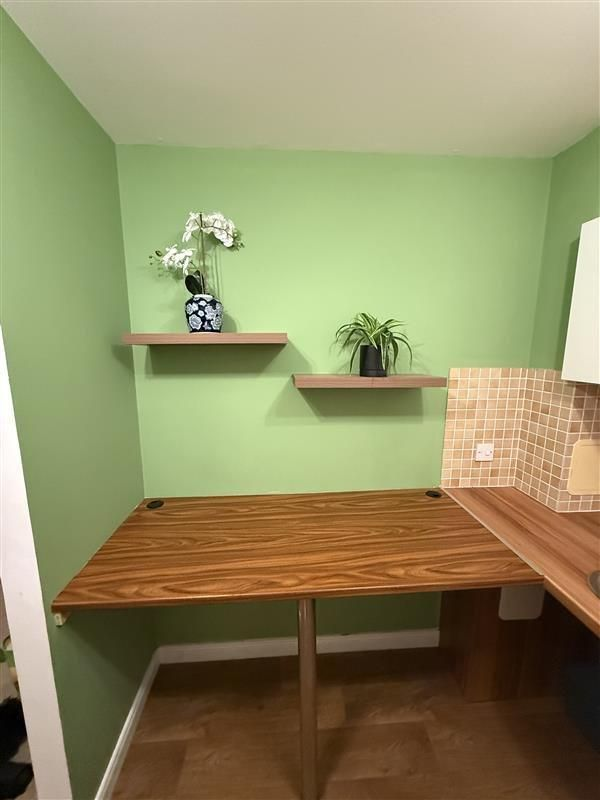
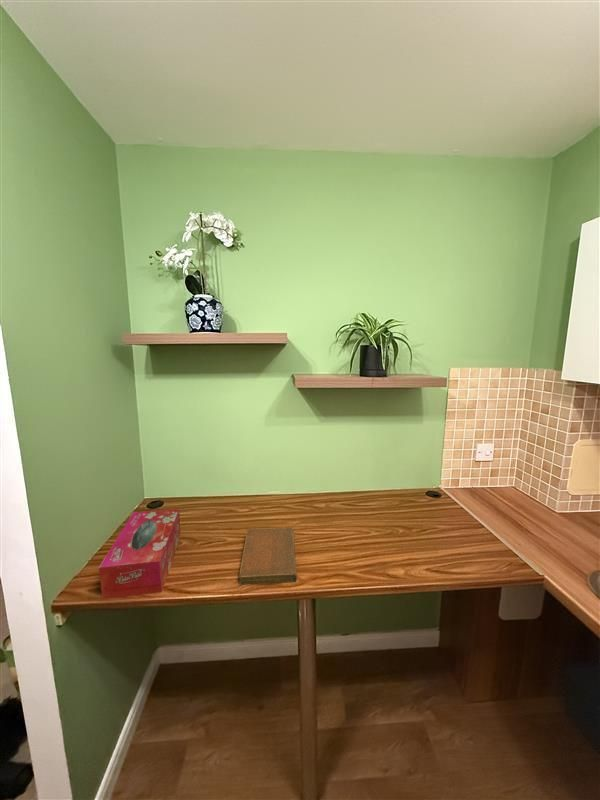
+ notebook [238,527,298,586]
+ tissue box [98,508,182,600]
